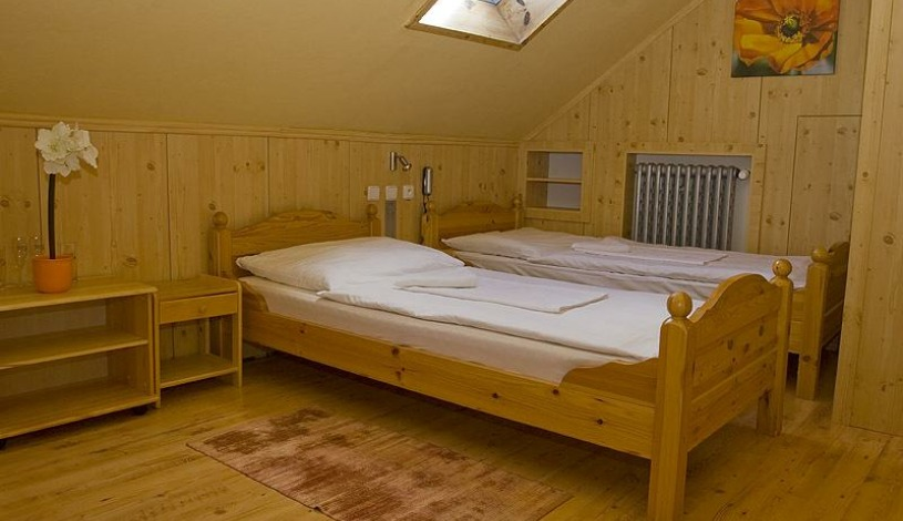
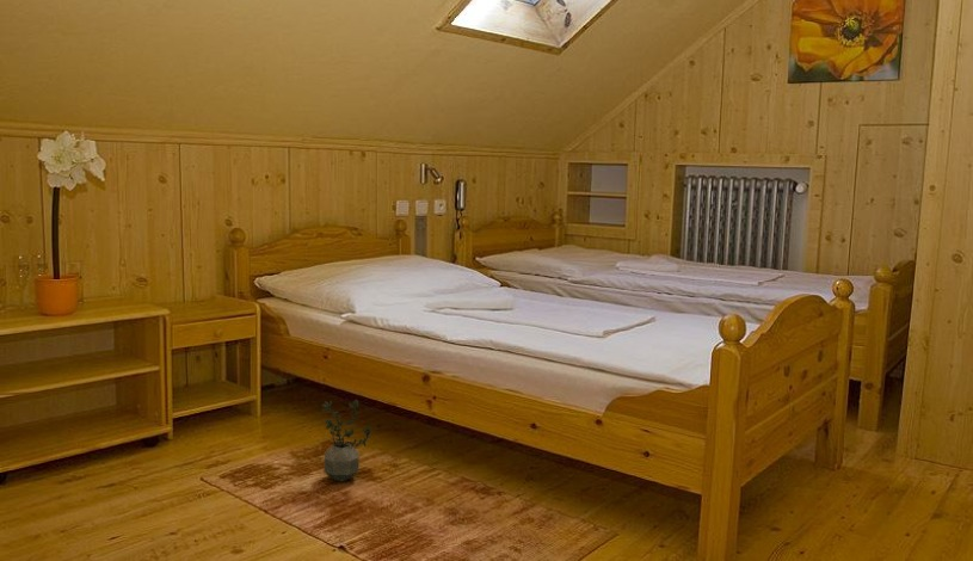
+ potted plant [320,399,374,483]
